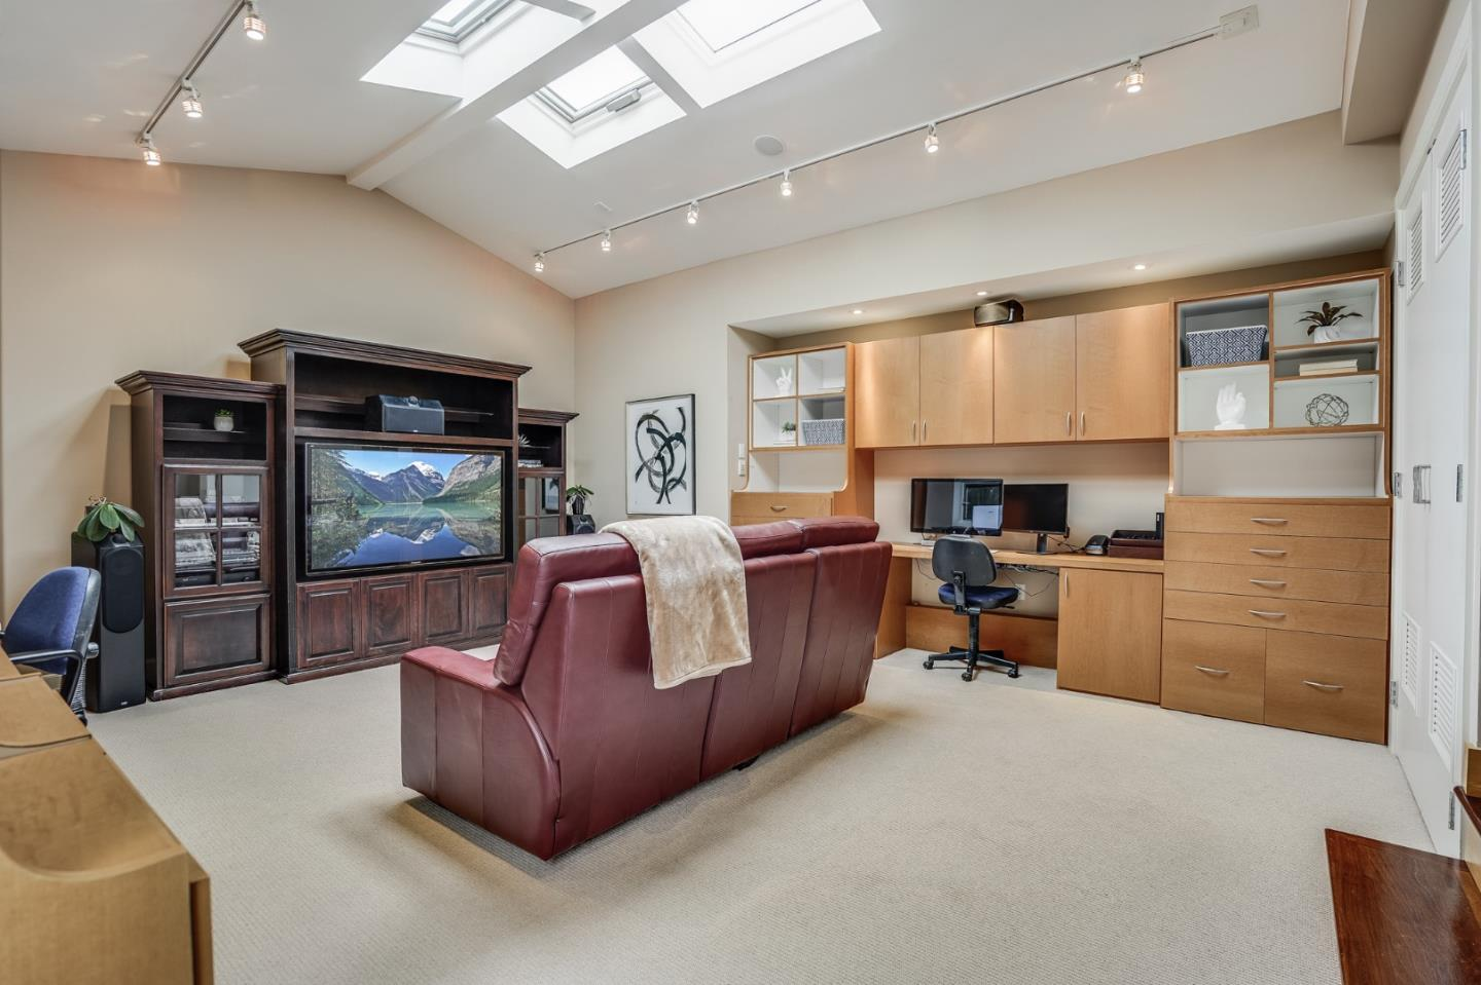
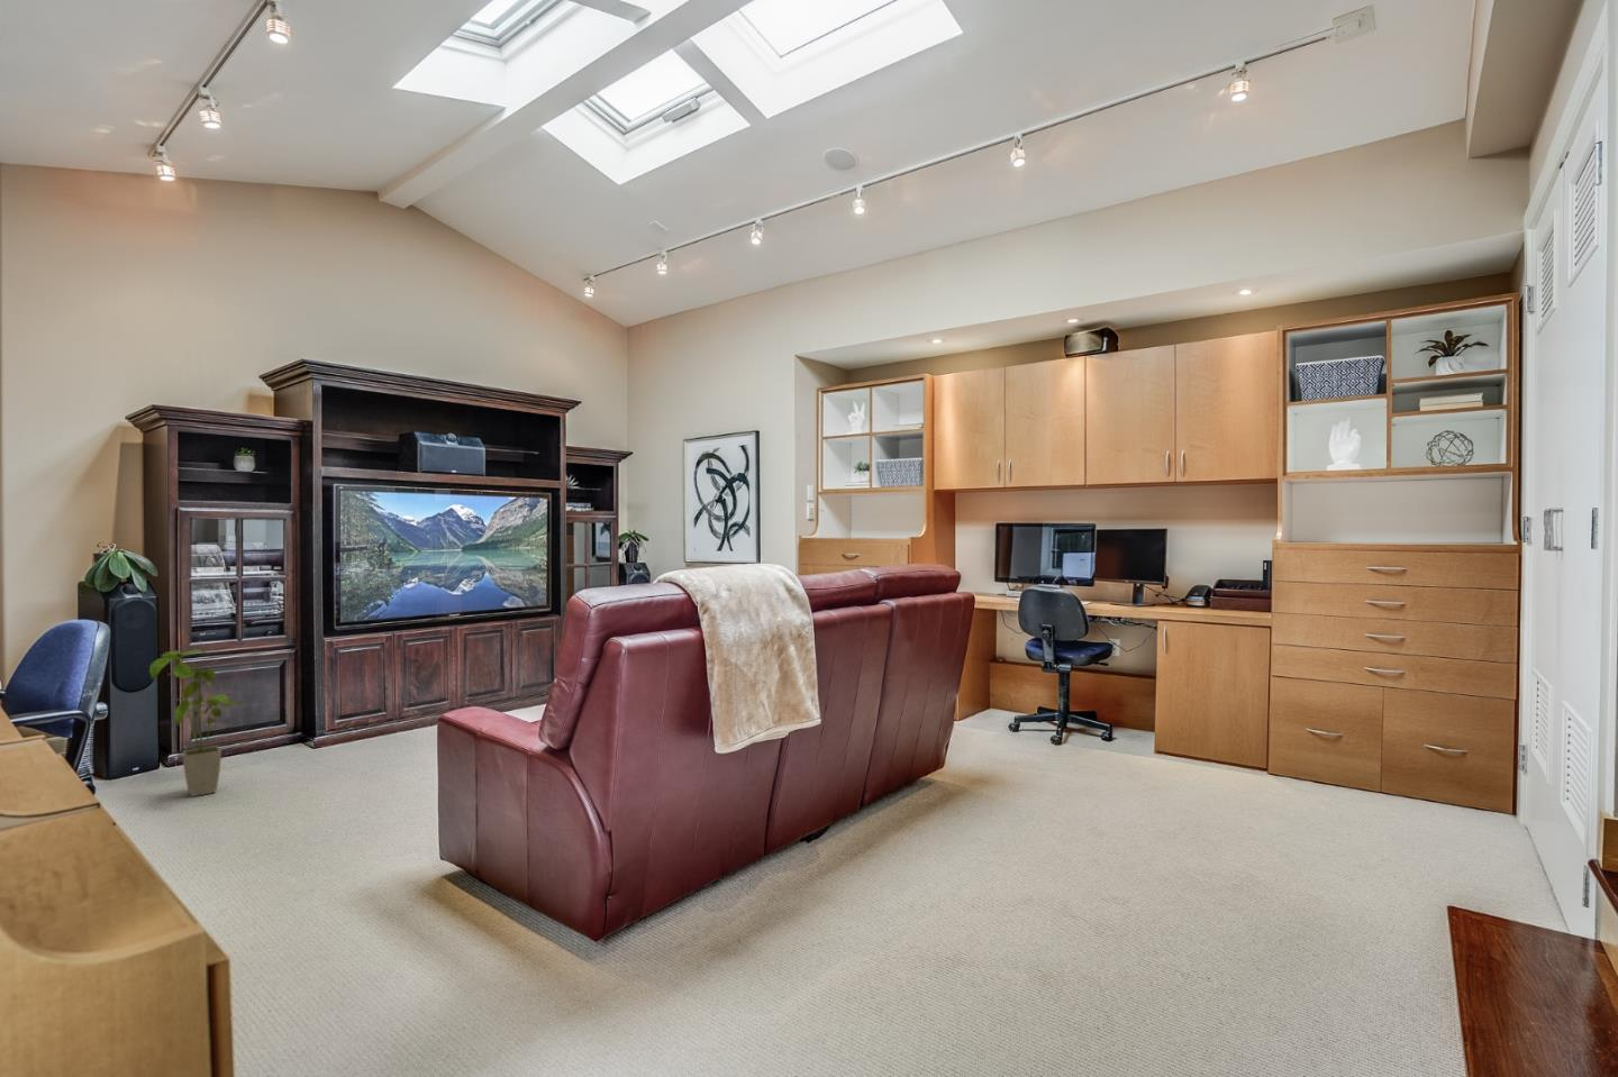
+ house plant [148,648,243,797]
